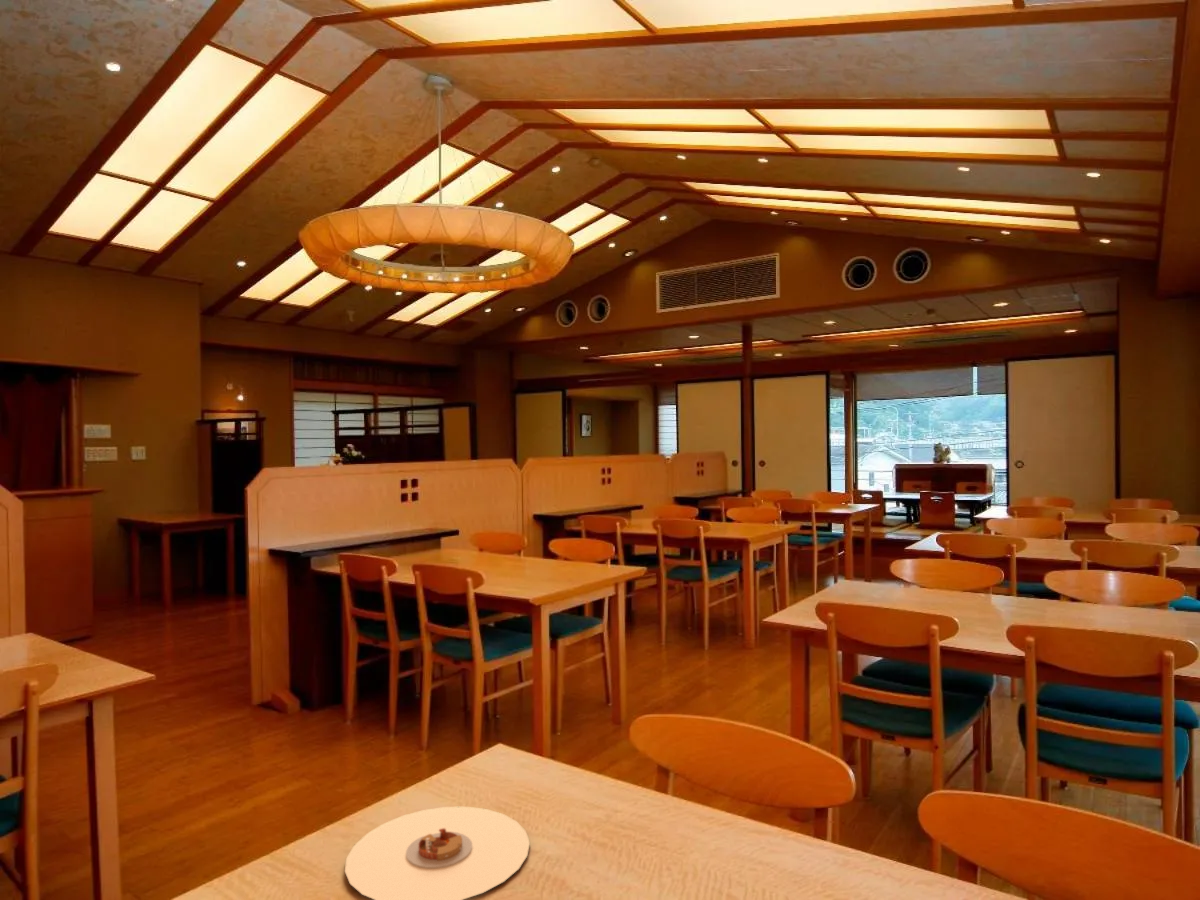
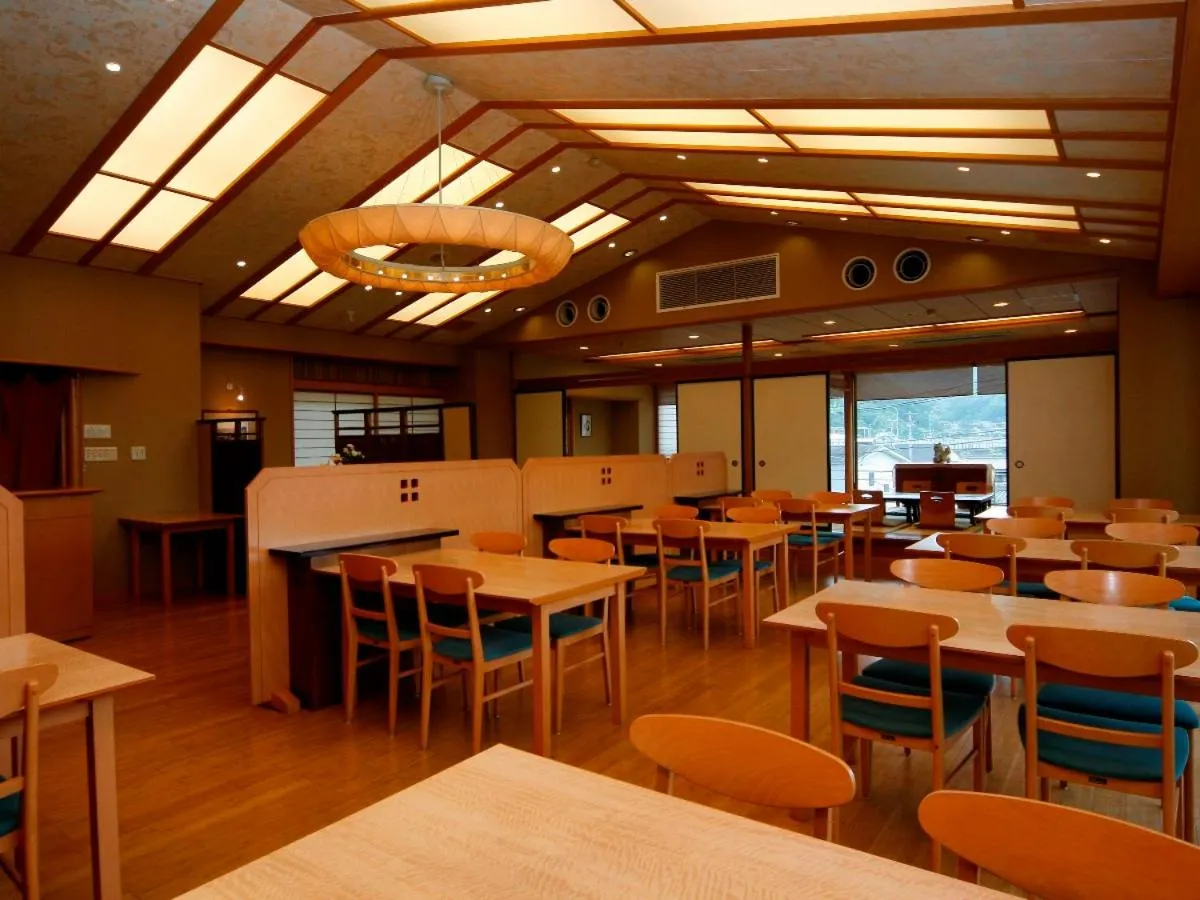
- plate [344,806,531,900]
